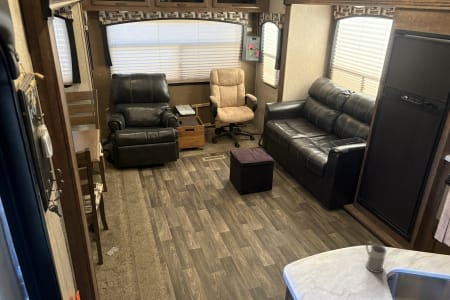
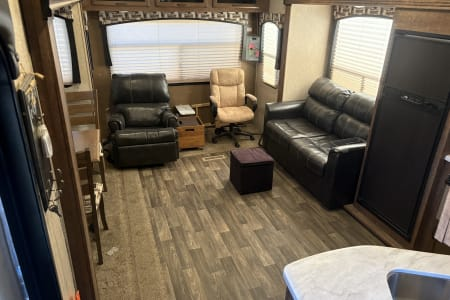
- mug [365,240,388,274]
